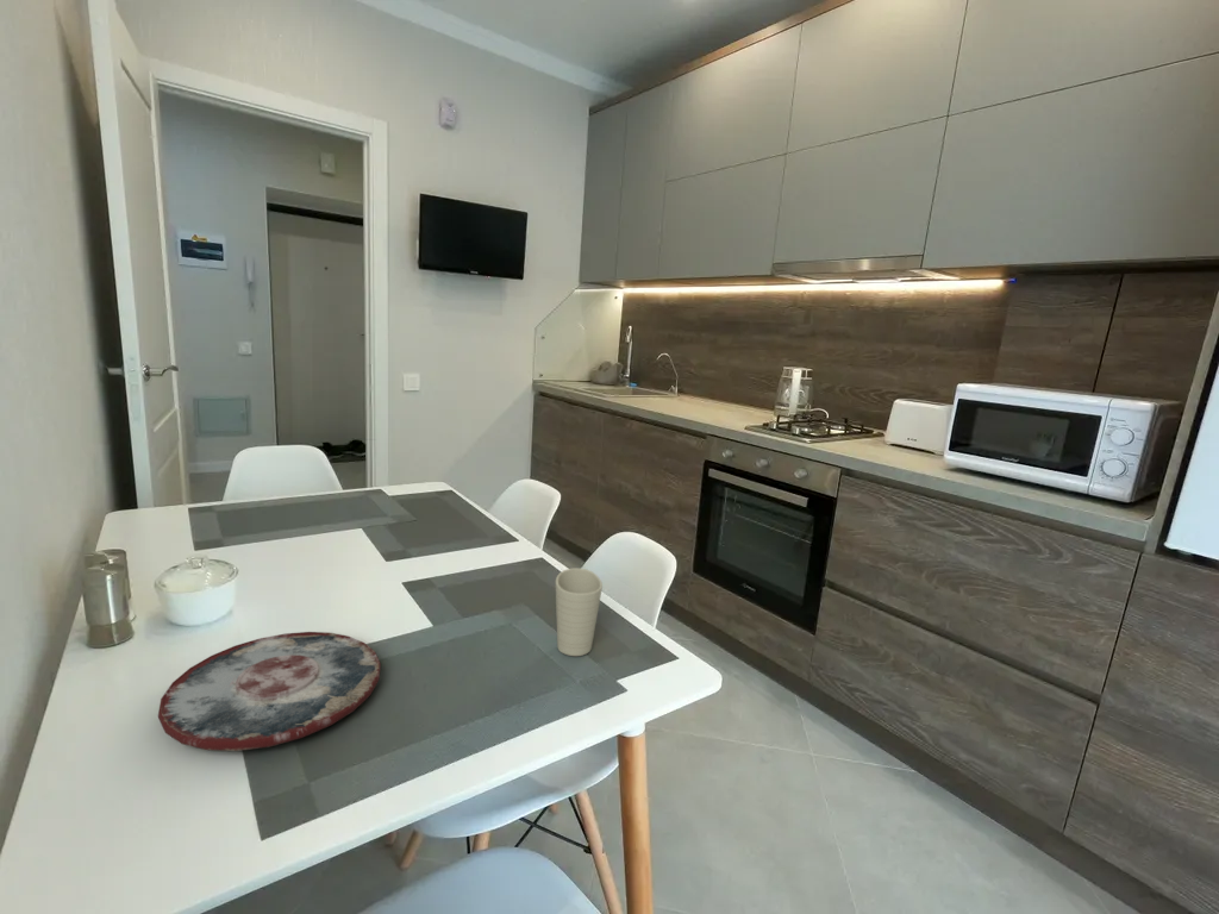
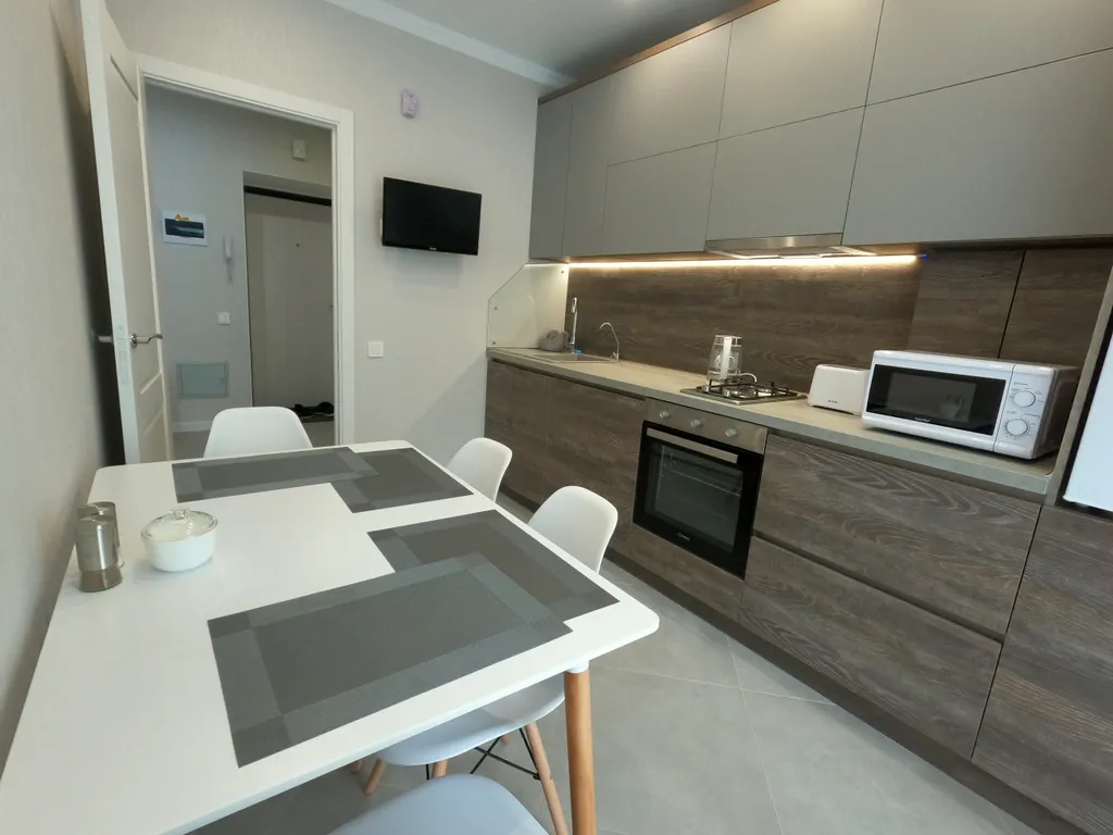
- cup [555,568,604,657]
- plate [157,631,382,752]
